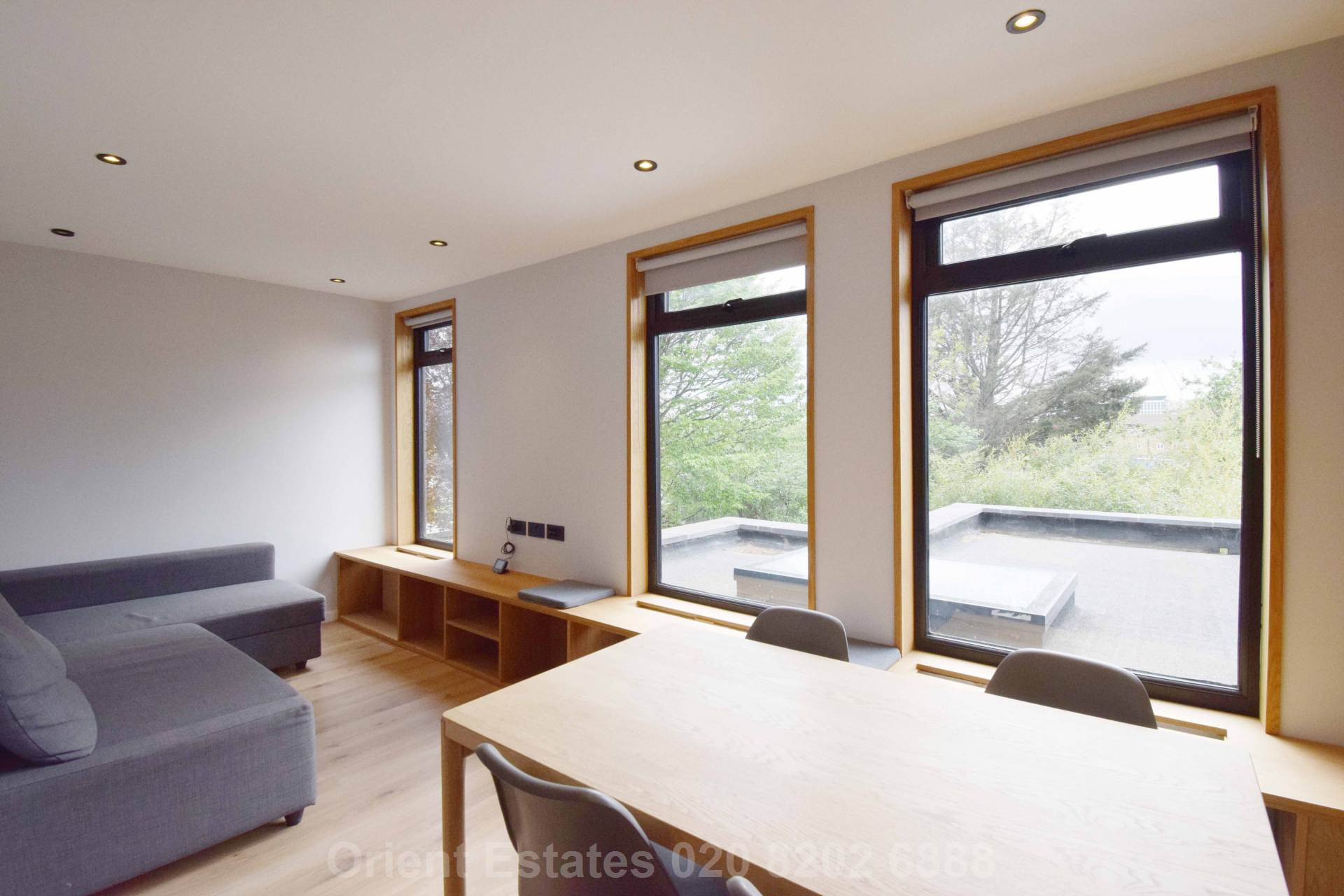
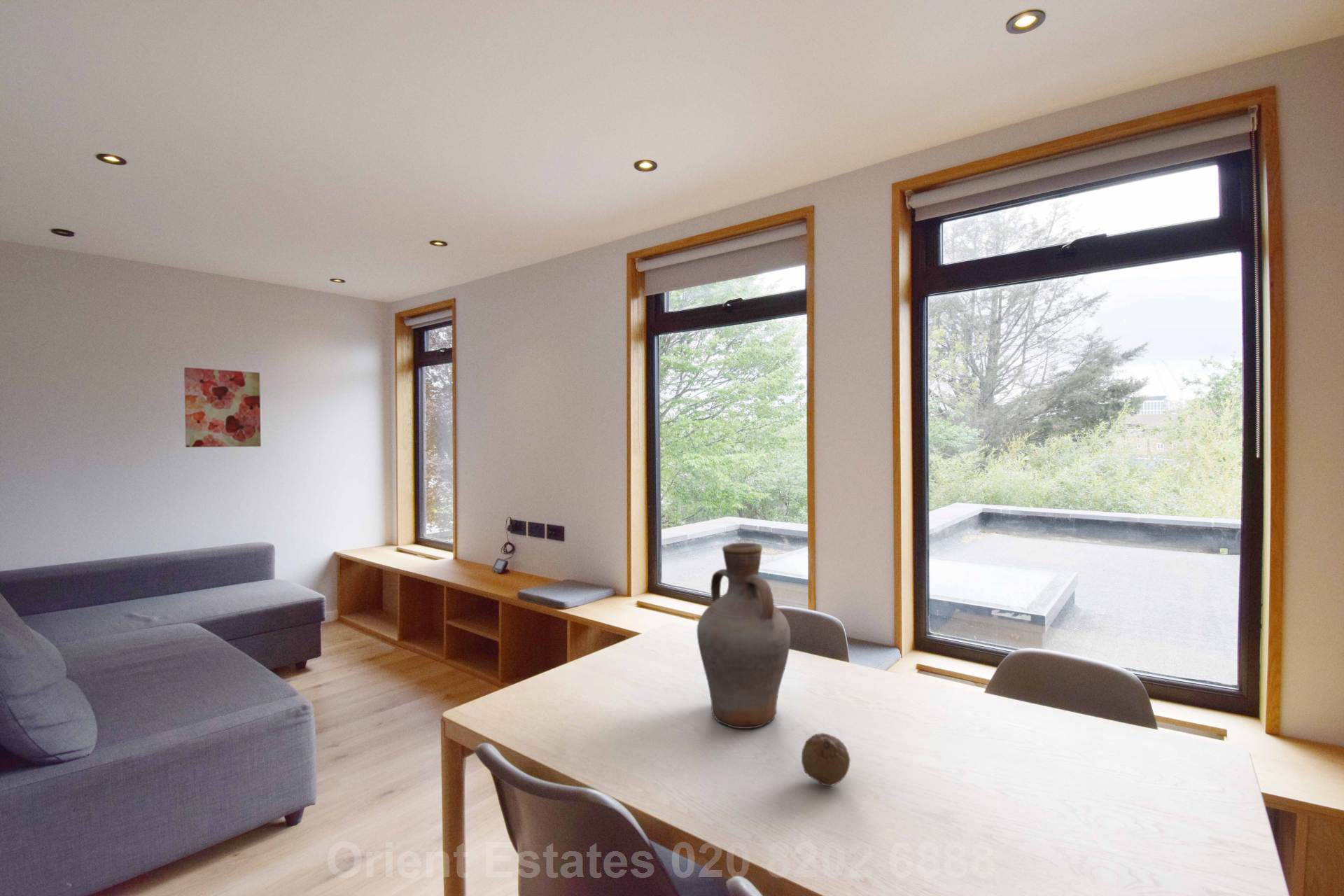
+ fruit [801,732,851,787]
+ wall art [183,367,262,448]
+ vase [696,542,791,729]
